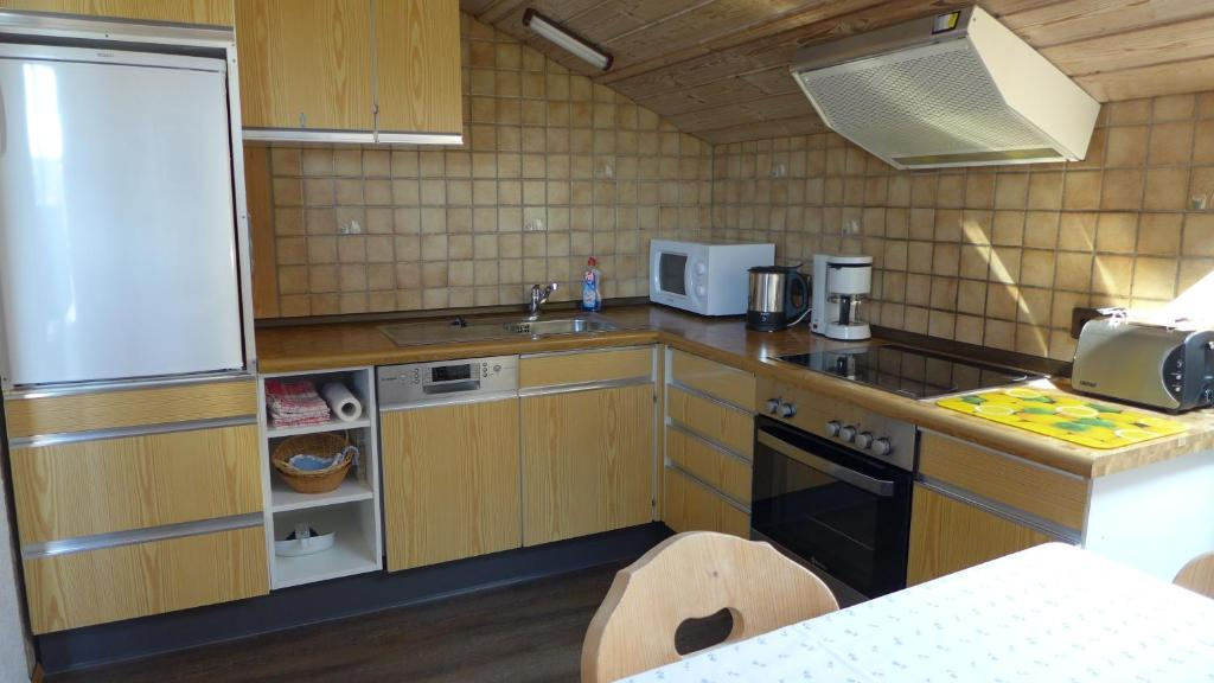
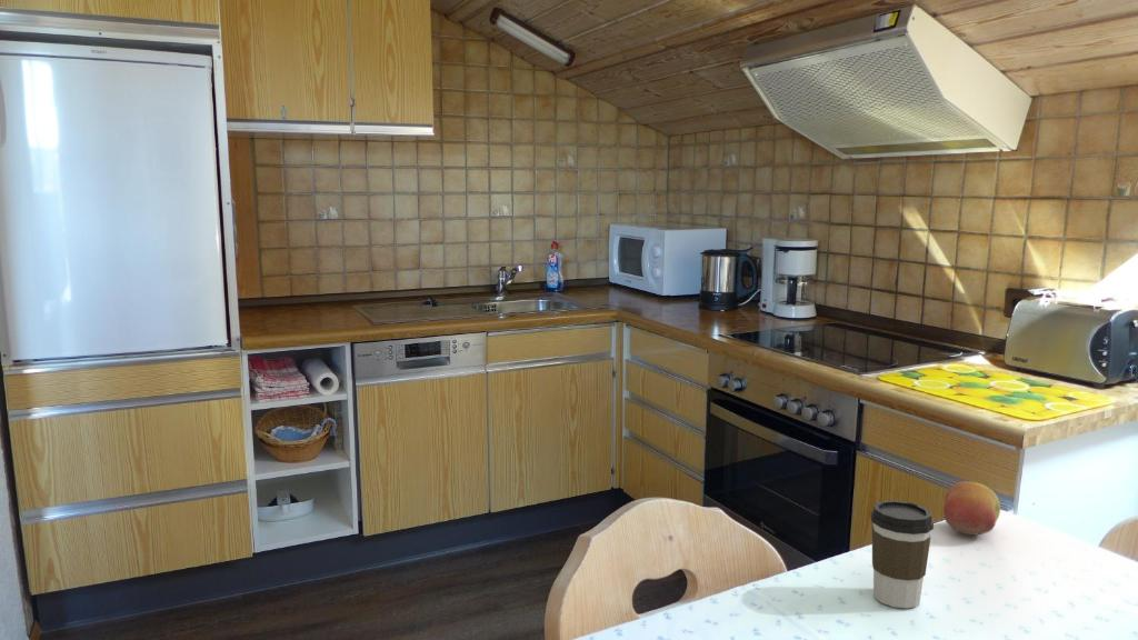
+ coffee cup [869,499,935,609]
+ fruit [942,480,1001,536]
